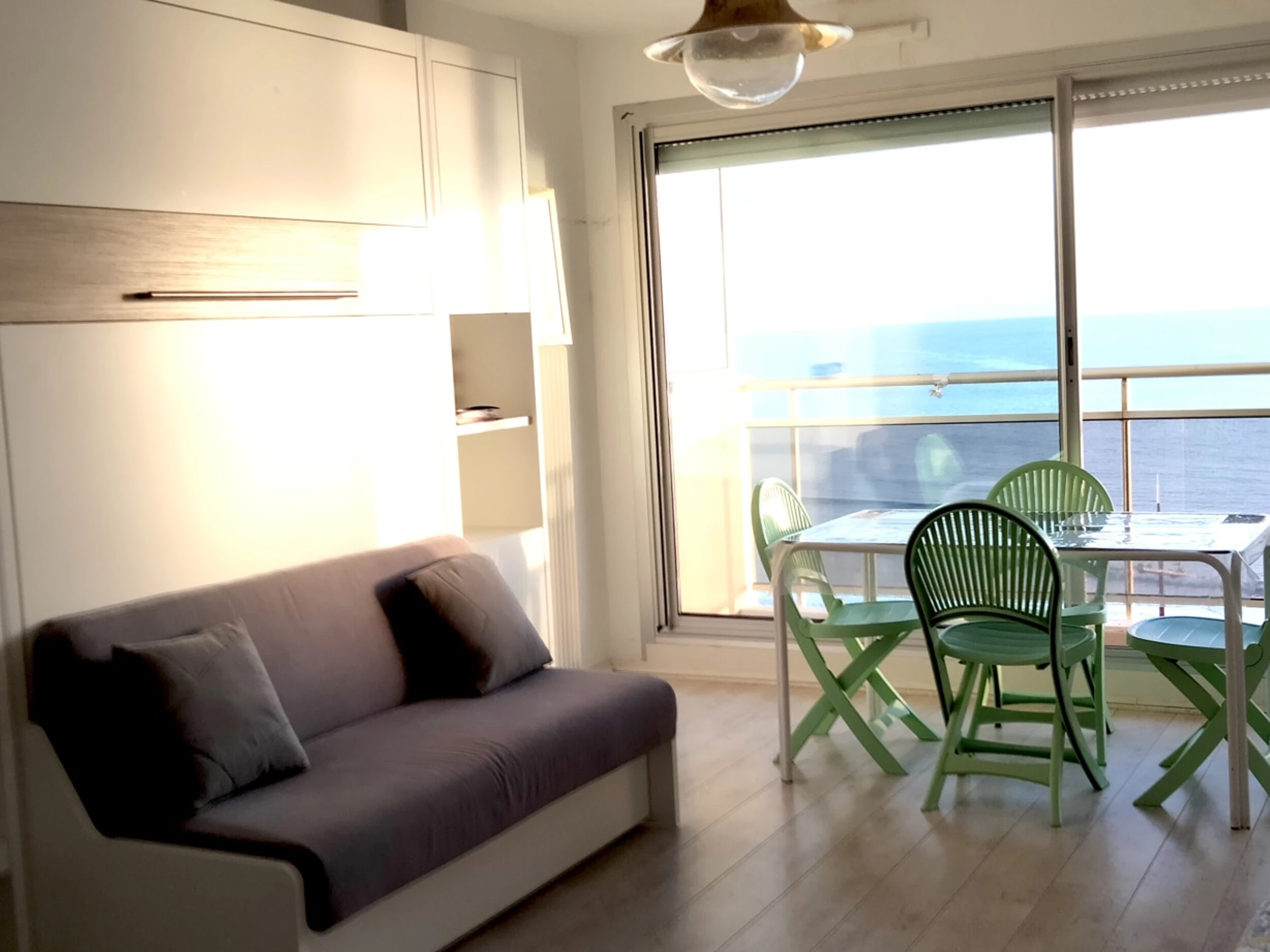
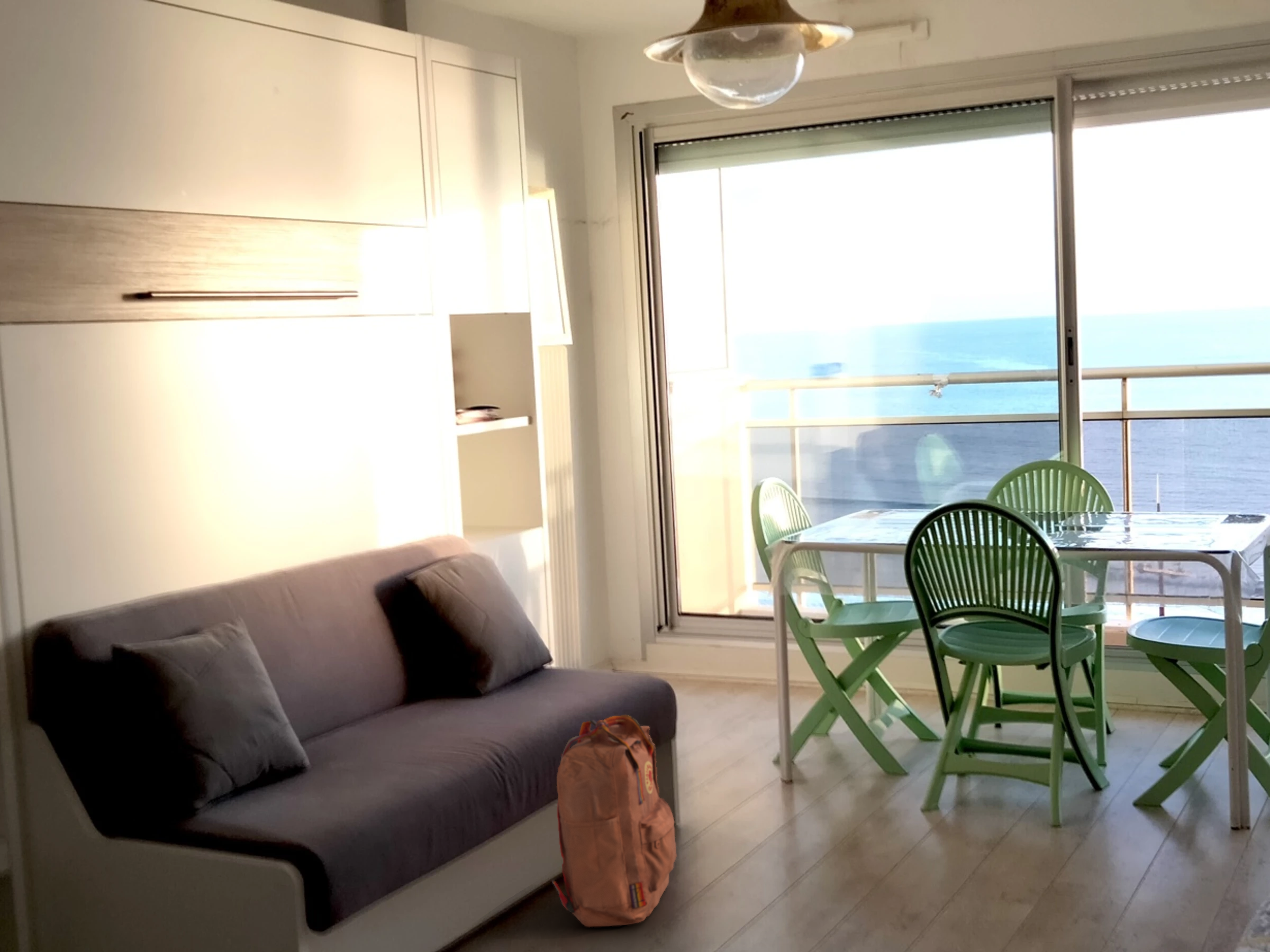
+ backpack [551,714,677,928]
